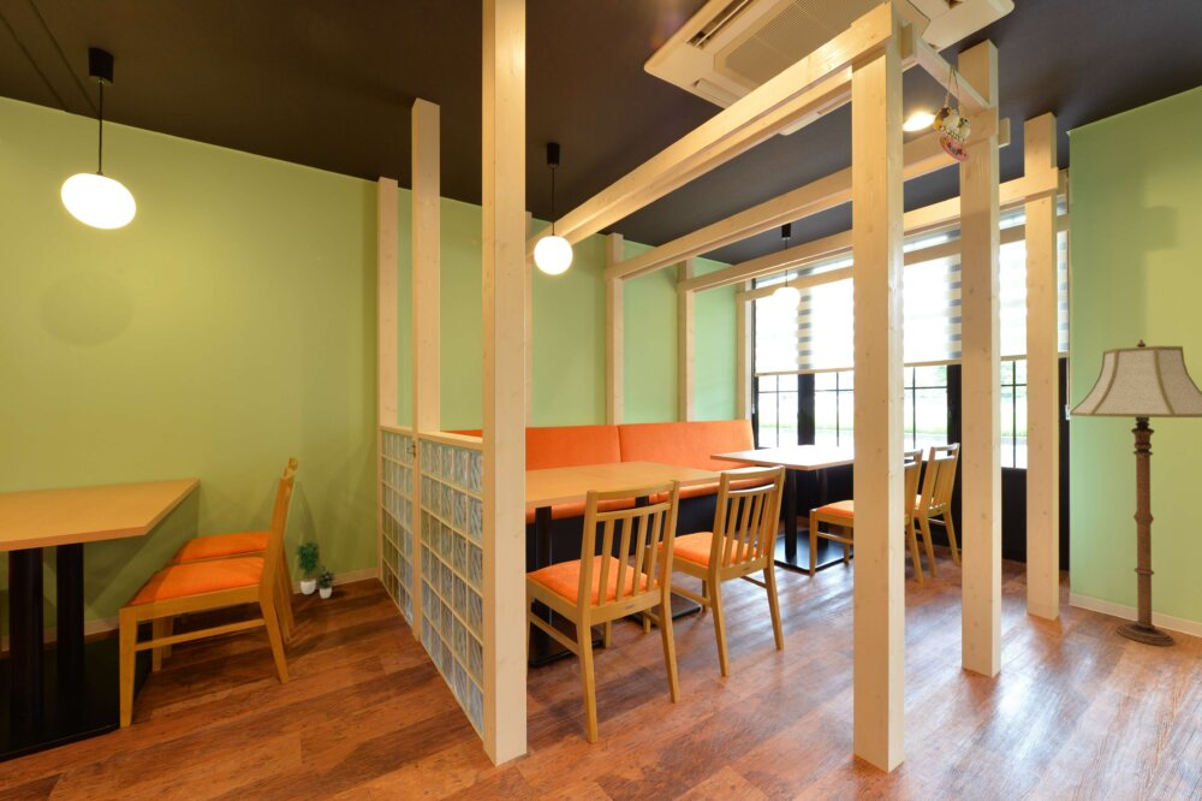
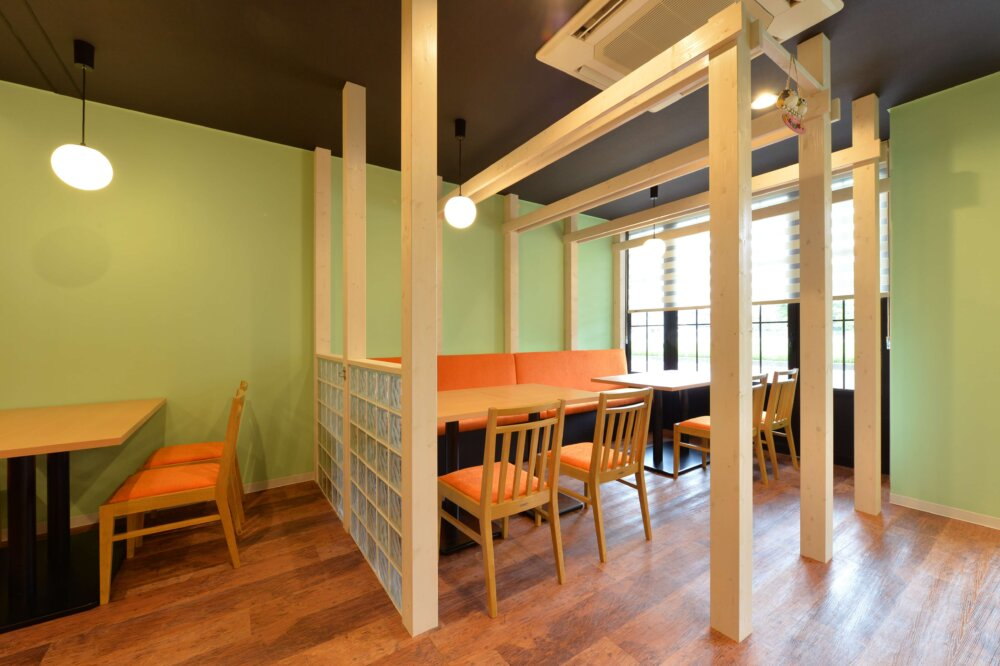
- potted plant [293,540,339,599]
- floor lamp [1069,338,1202,647]
